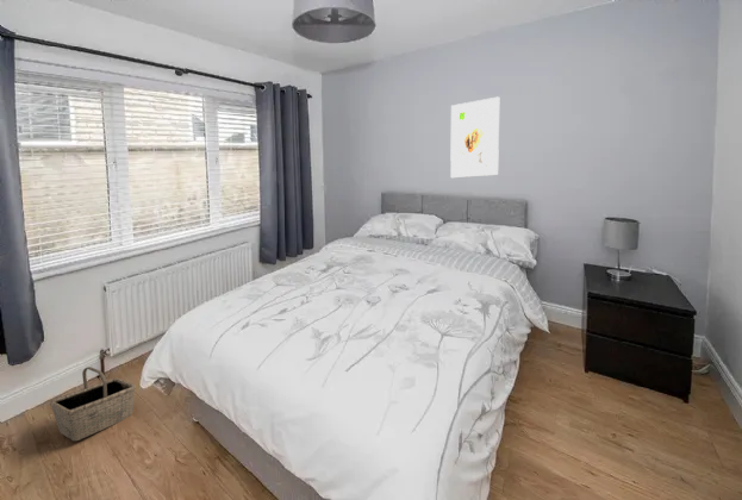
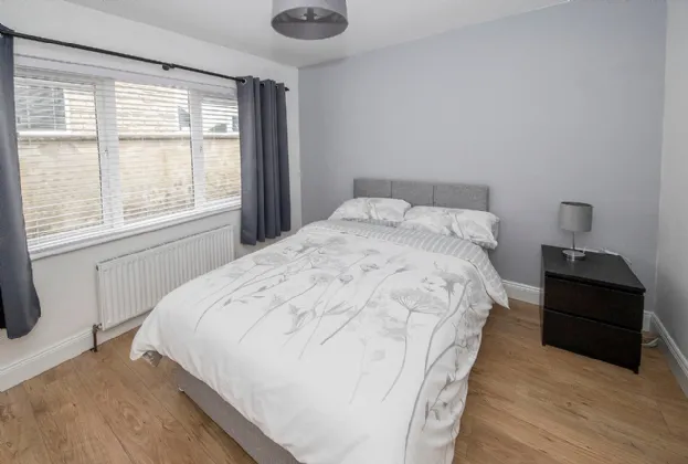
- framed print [449,95,500,179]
- basket [49,365,137,442]
